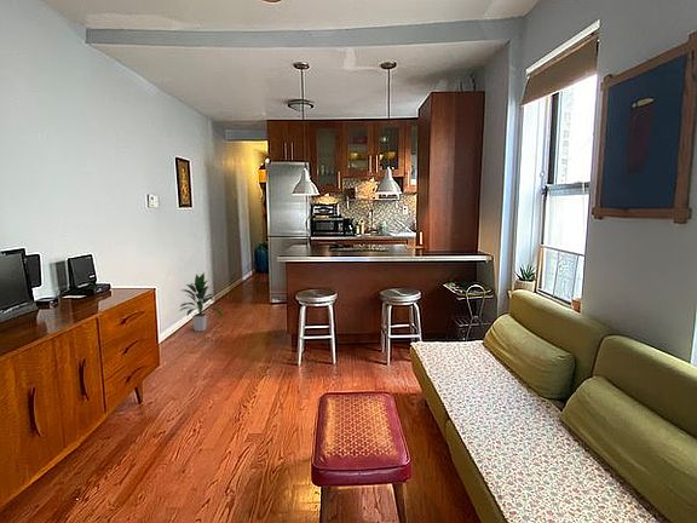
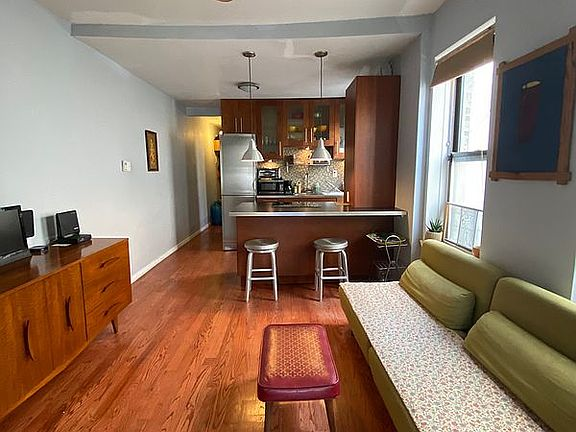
- indoor plant [178,271,224,332]
